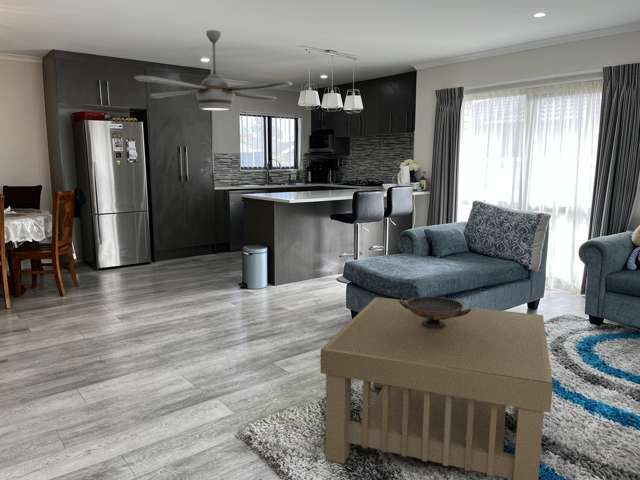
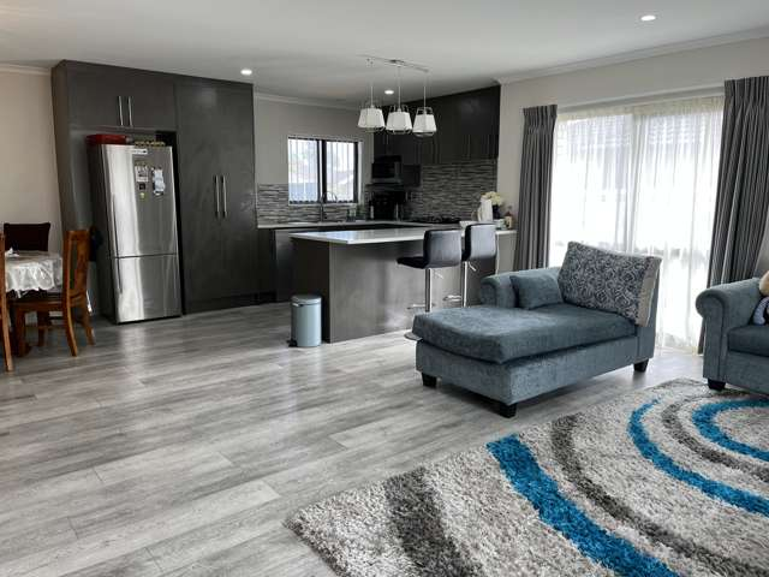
- ceiling fan [133,29,293,112]
- decorative bowl [399,296,472,328]
- coffee table [320,296,554,480]
